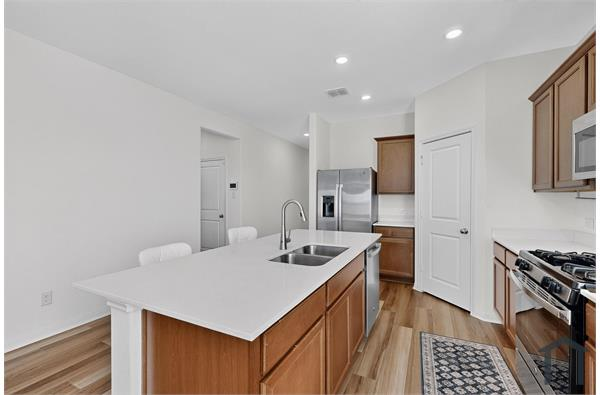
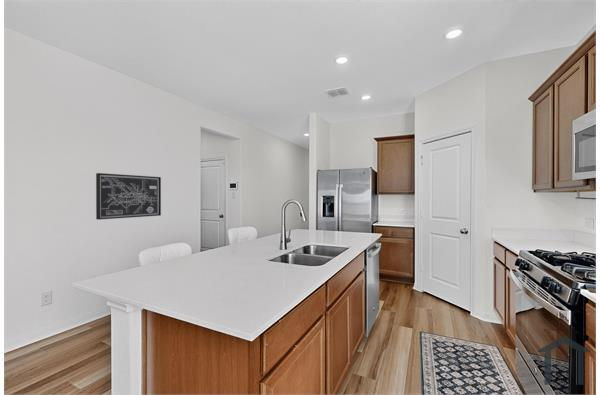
+ wall art [95,172,162,221]
